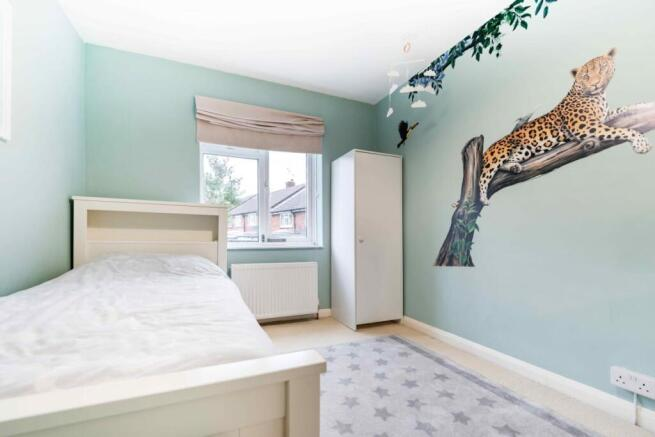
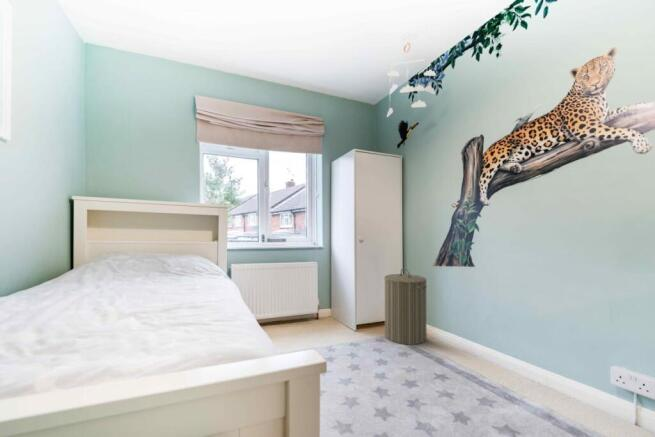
+ laundry hamper [383,267,428,346]
